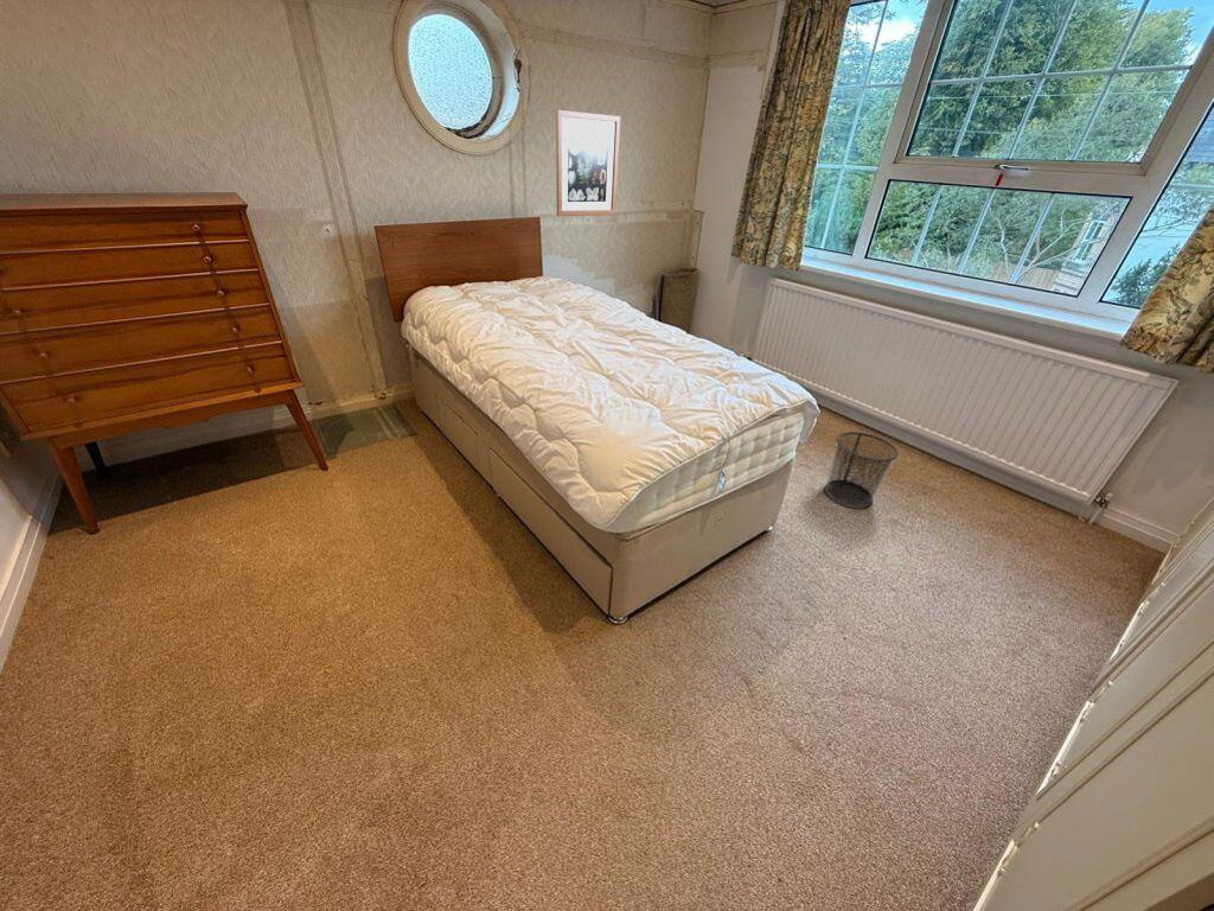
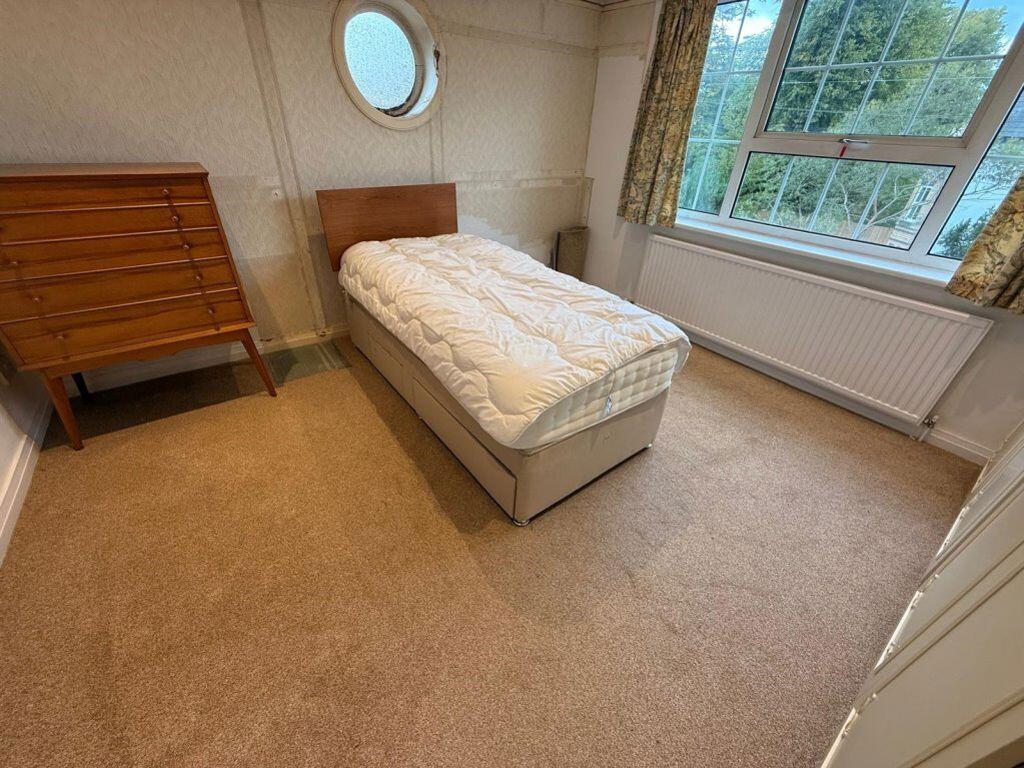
- wall art [555,108,621,217]
- waste bin [824,431,900,509]
